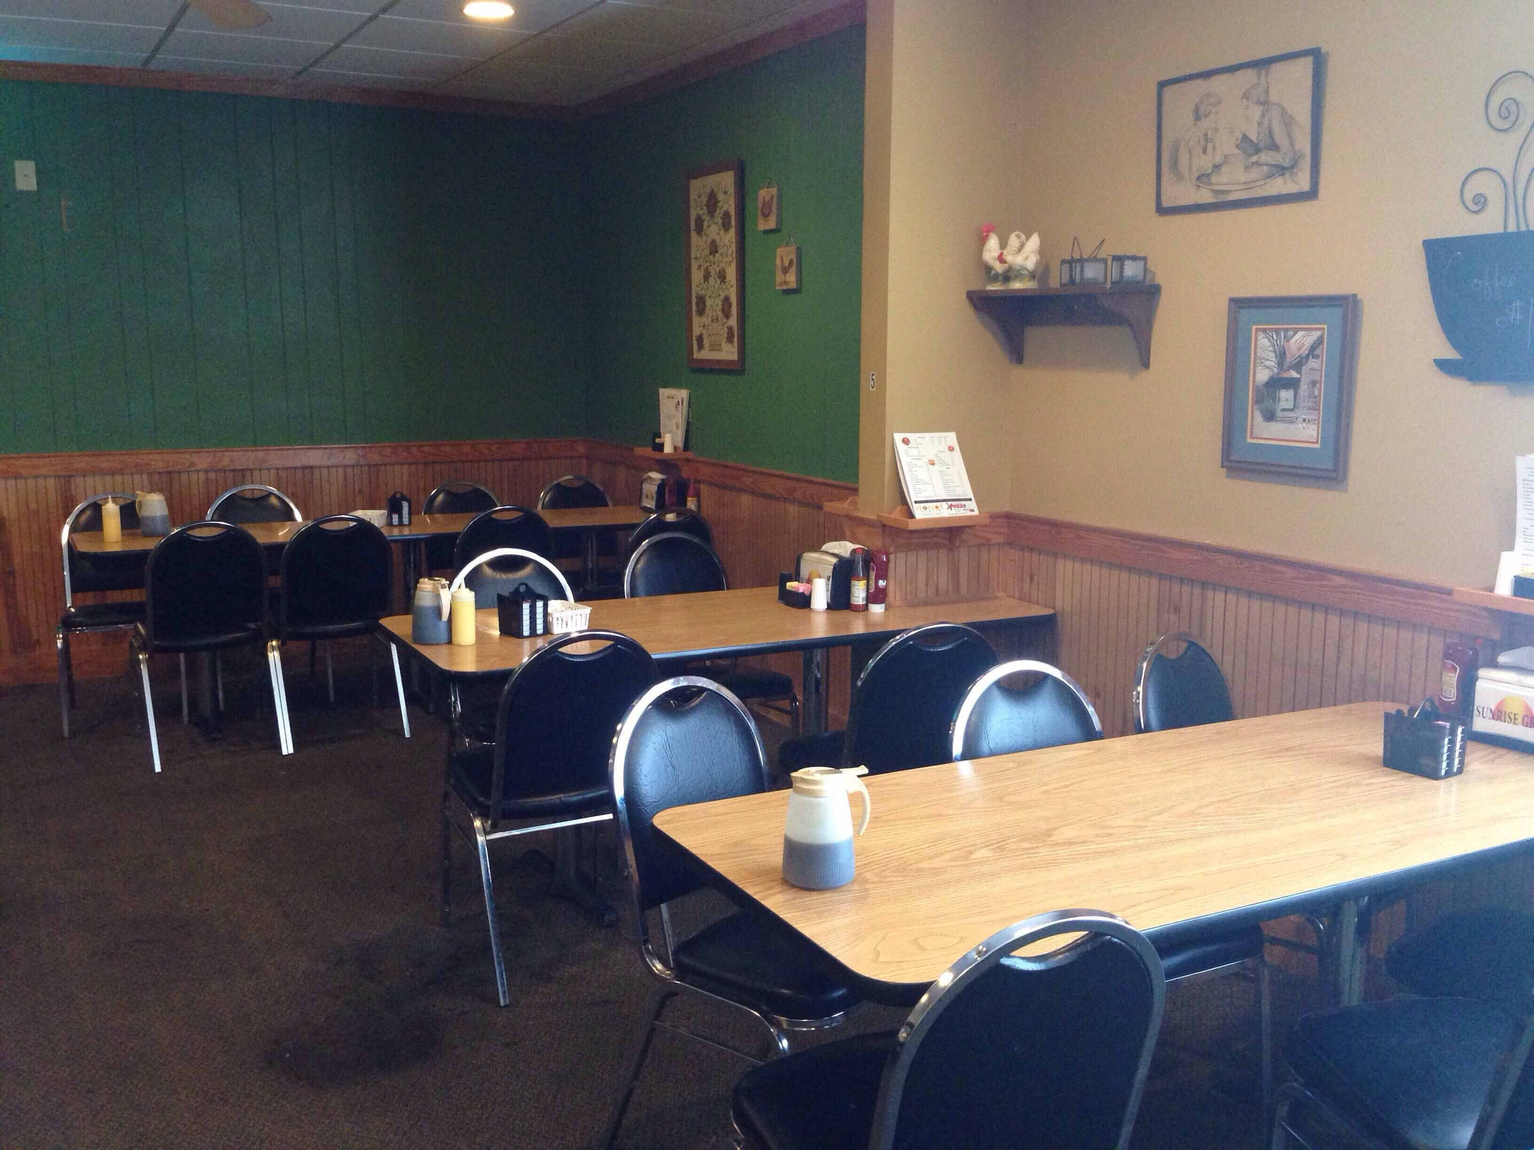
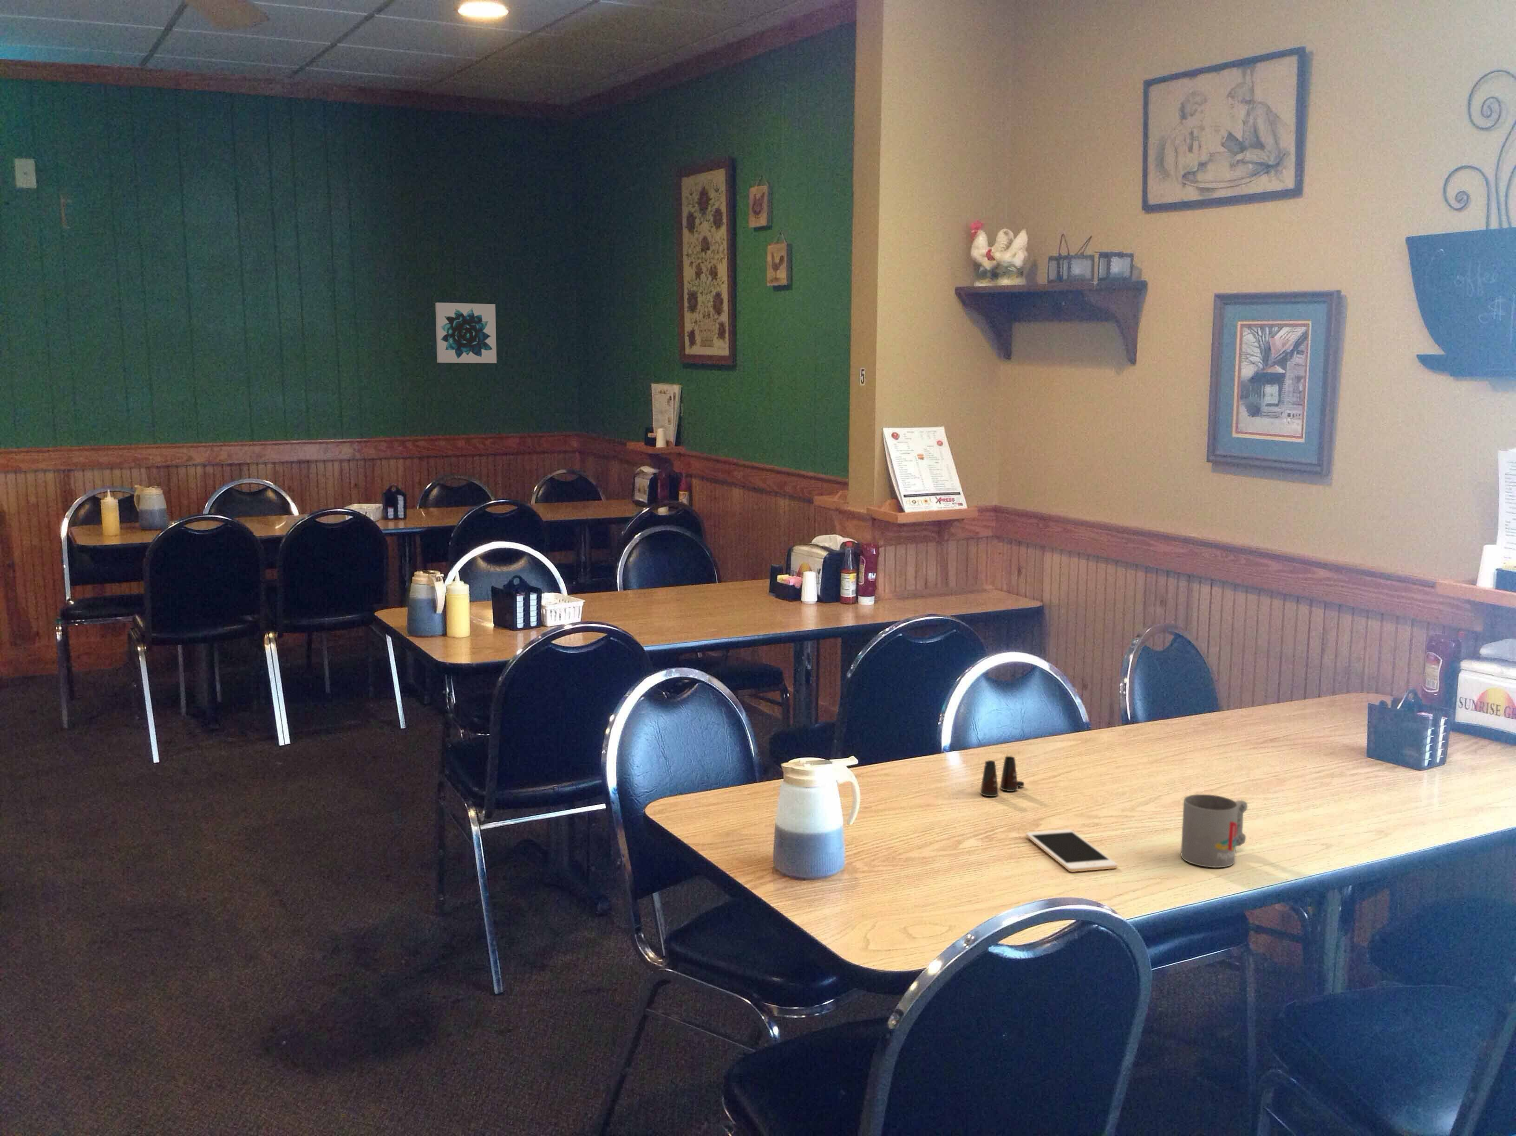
+ wall art [435,302,497,364]
+ mug [1181,794,1247,869]
+ salt shaker [980,755,1024,797]
+ cell phone [1025,829,1118,872]
